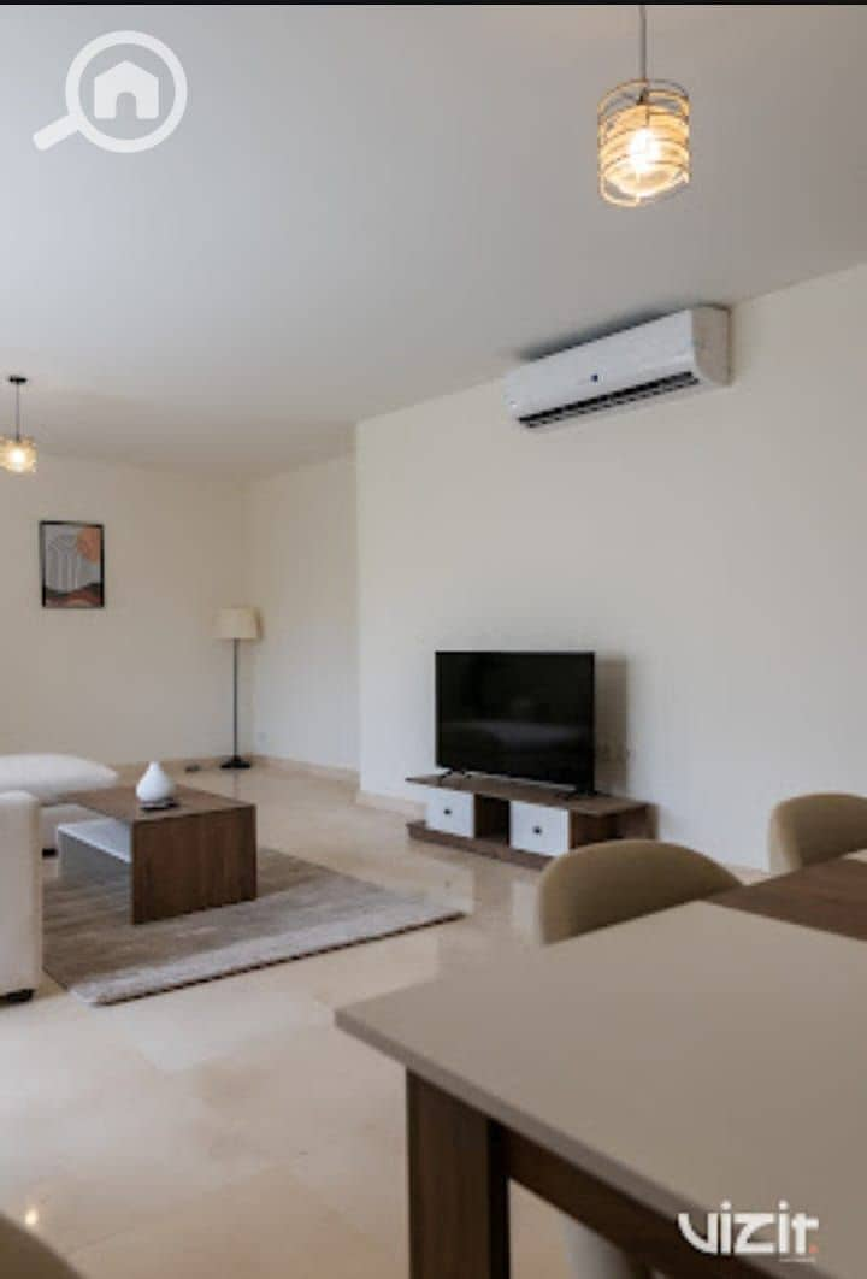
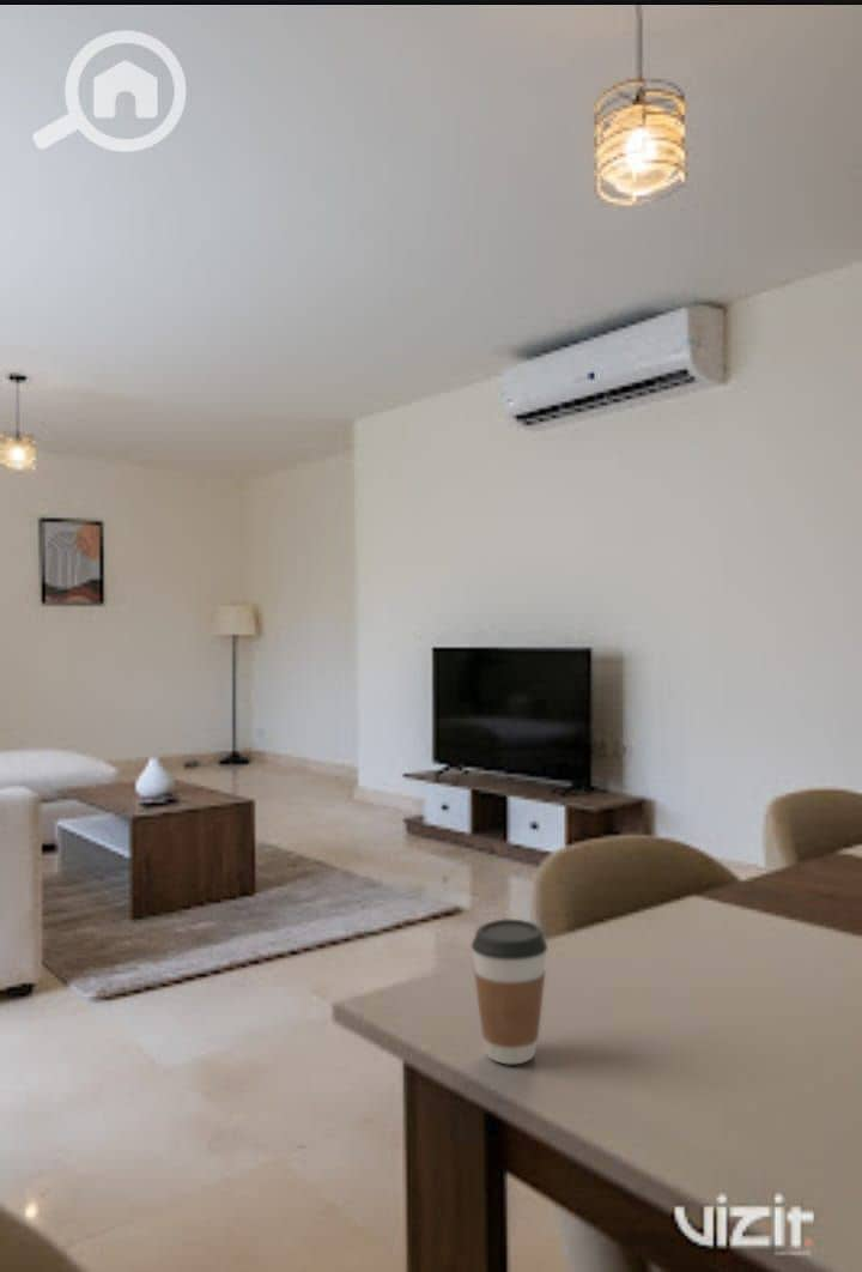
+ coffee cup [471,917,548,1065]
